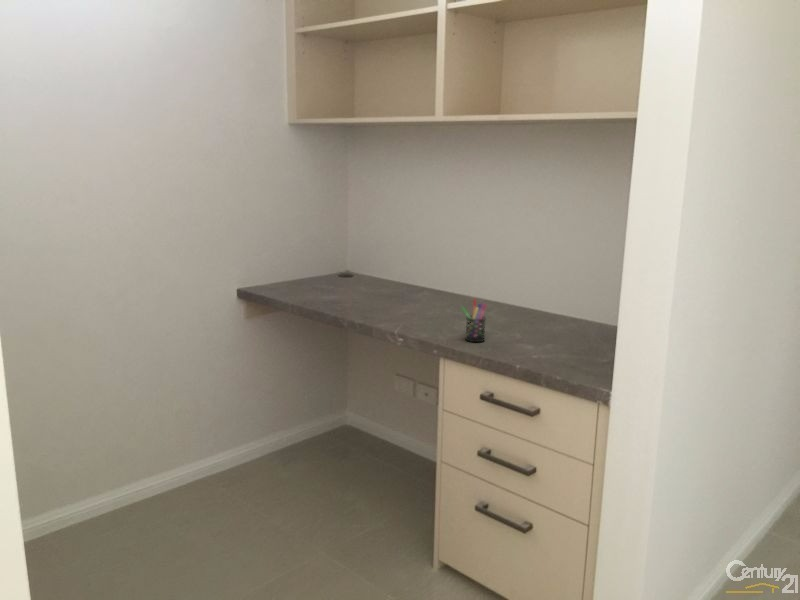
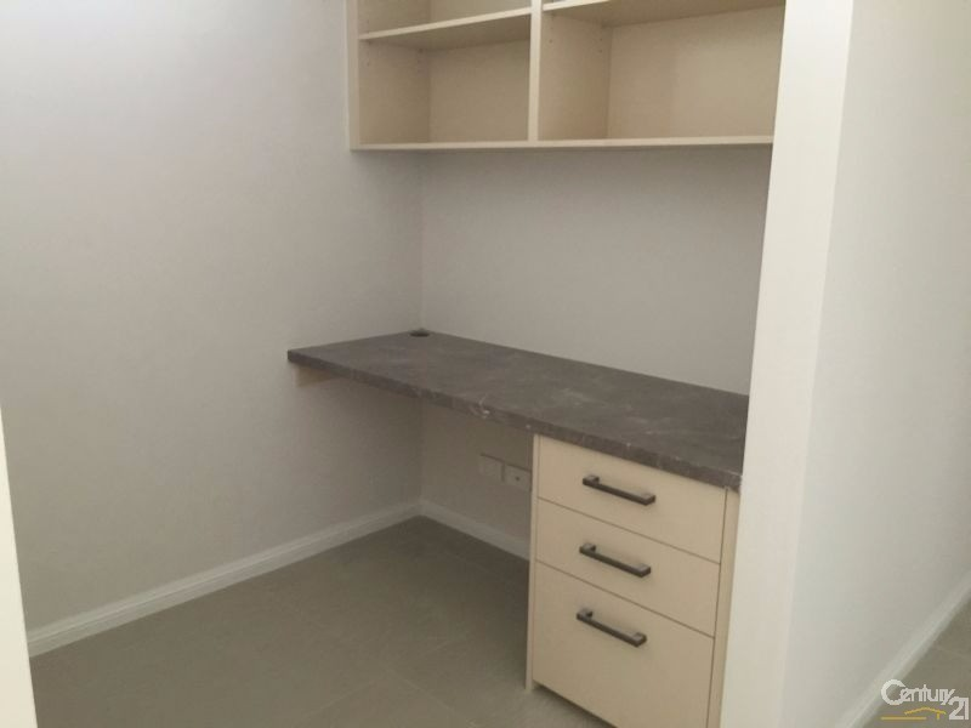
- pen holder [460,298,487,343]
